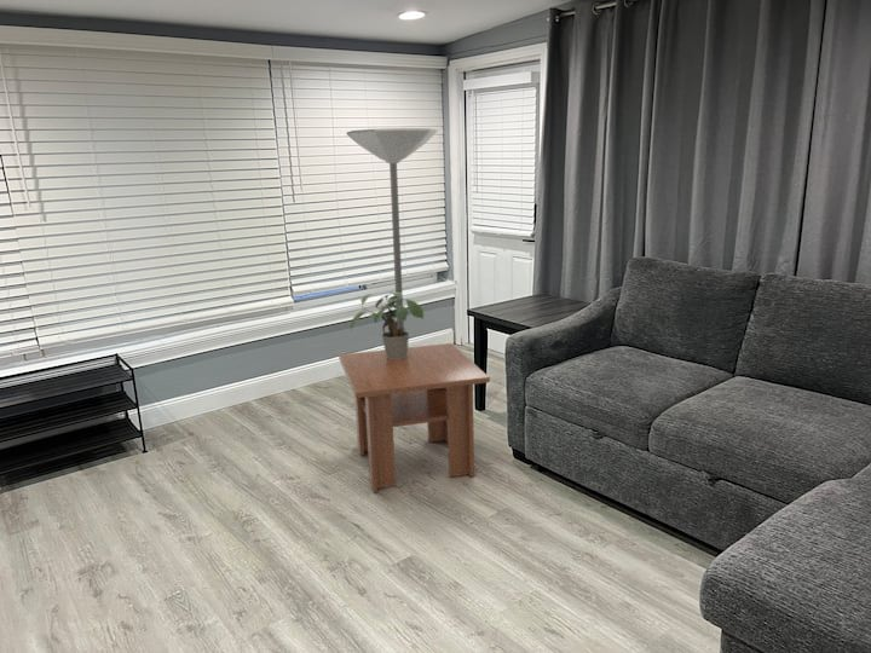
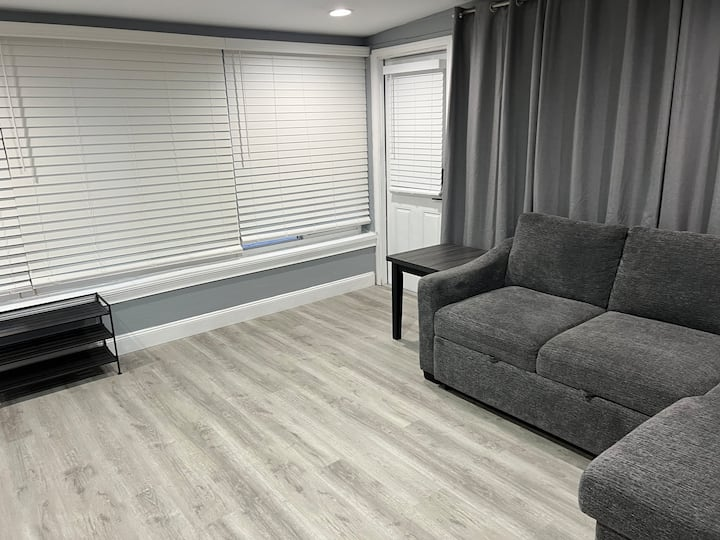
- floor lamp [345,127,438,331]
- coffee table [338,342,491,493]
- potted plant [350,291,425,359]
